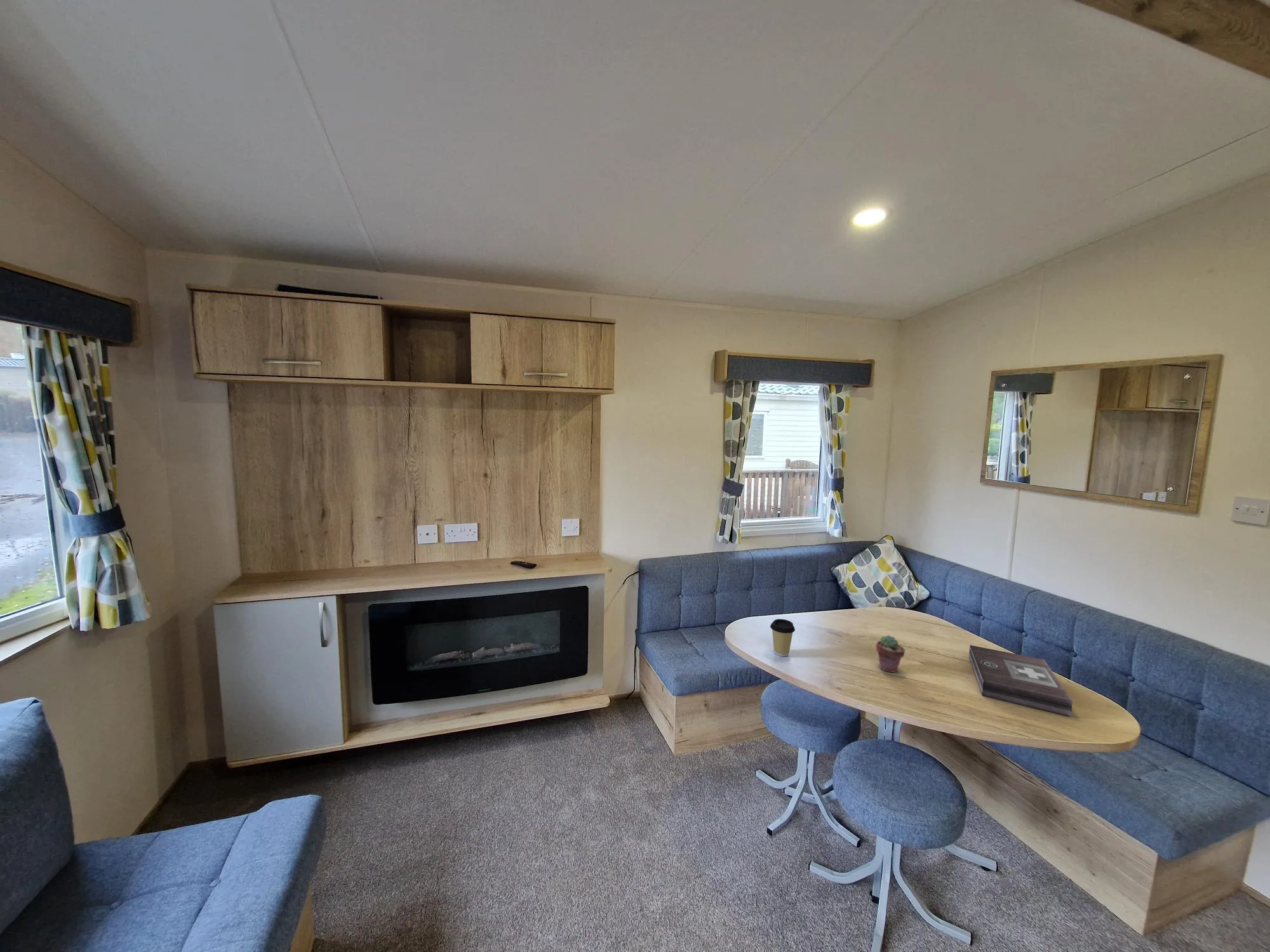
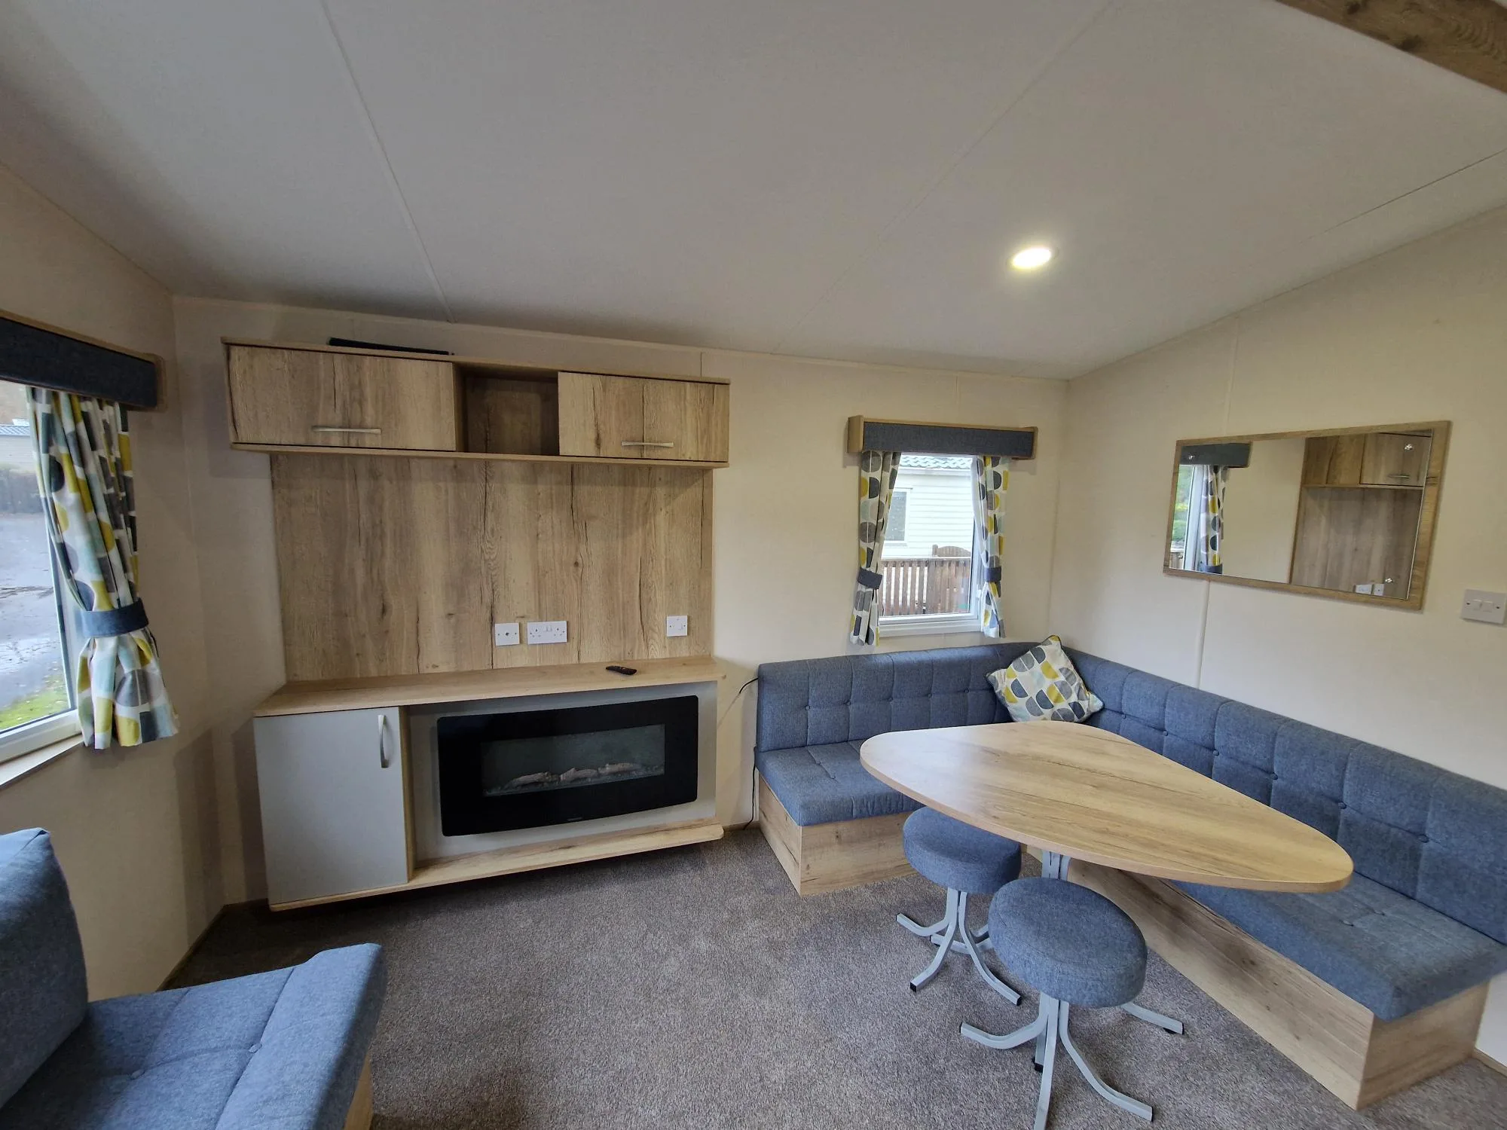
- first aid kit [968,645,1073,717]
- coffee cup [770,618,796,657]
- potted succulent [875,635,906,673]
